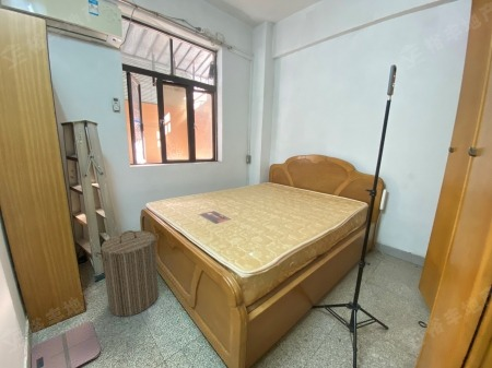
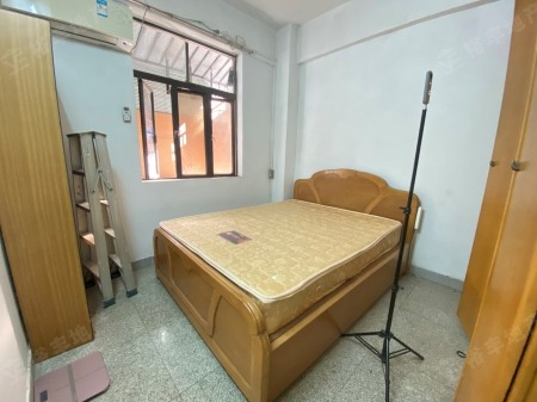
- laundry hamper [93,229,160,318]
